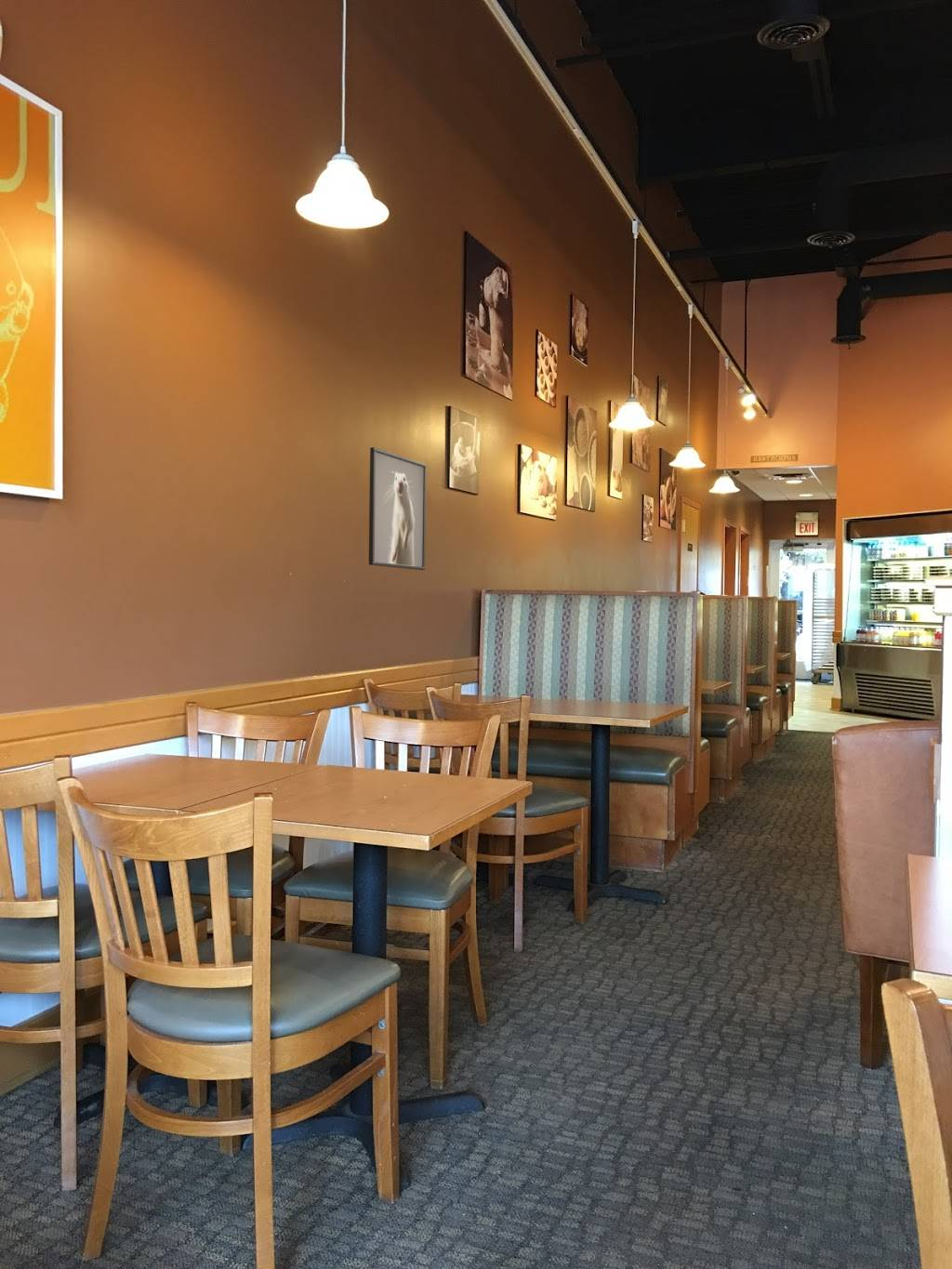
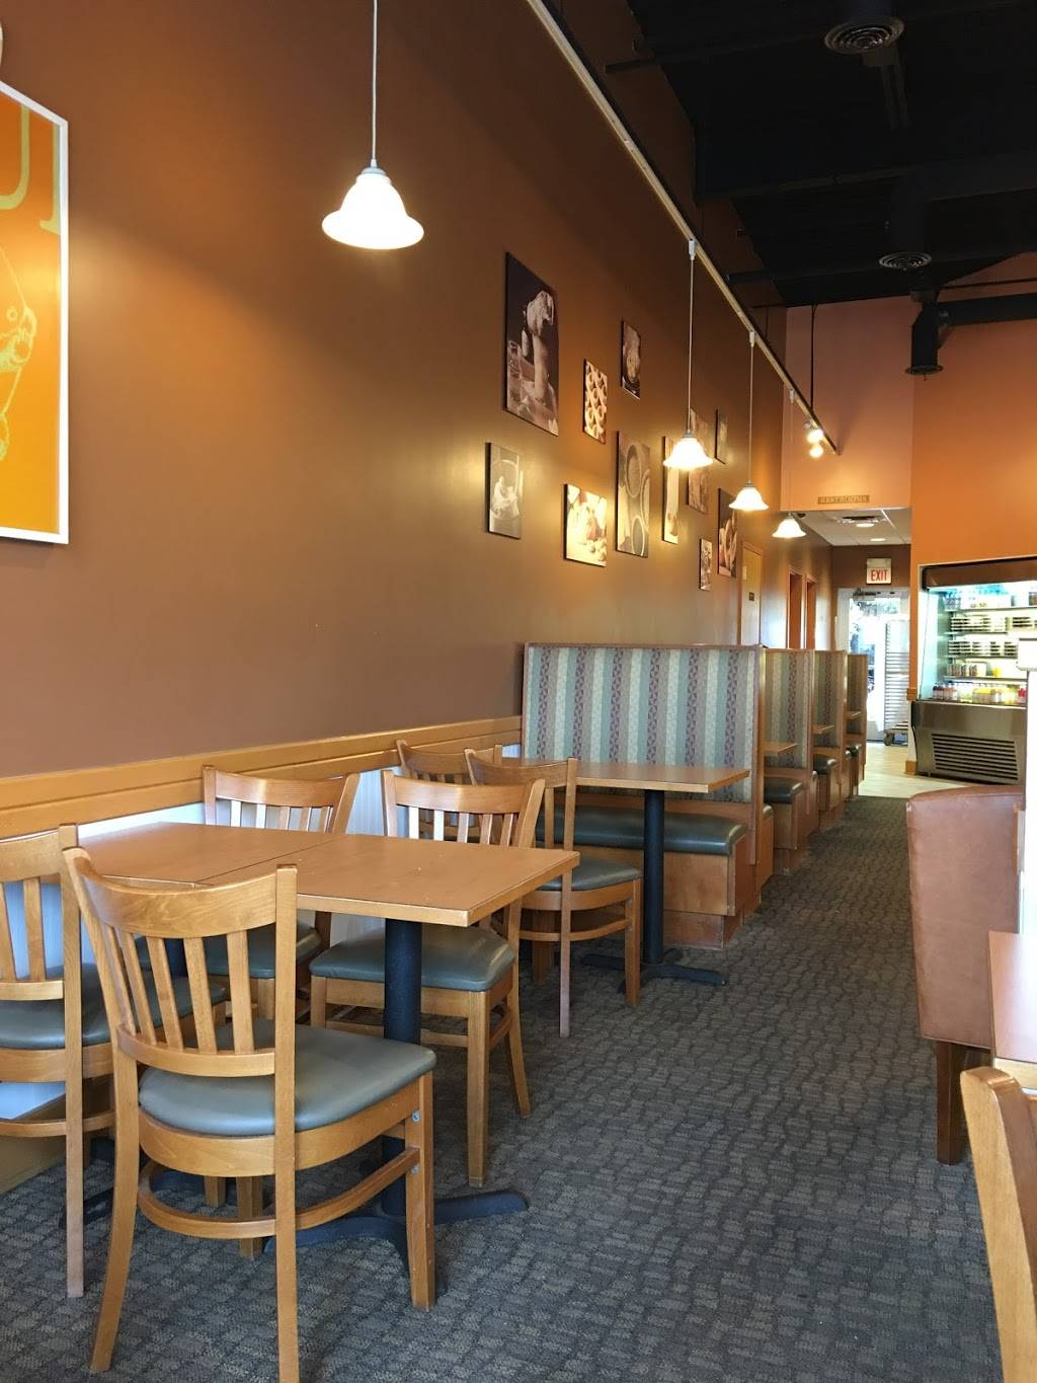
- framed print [368,446,427,571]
